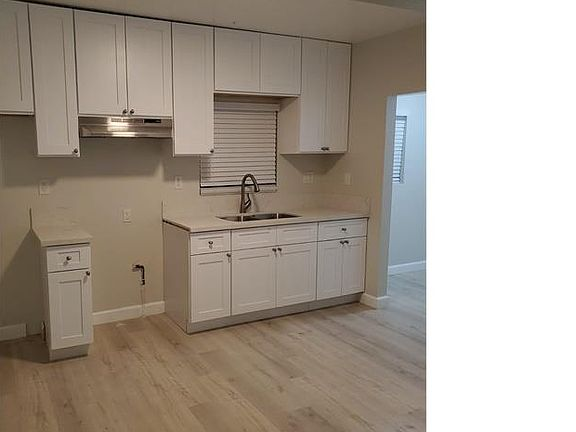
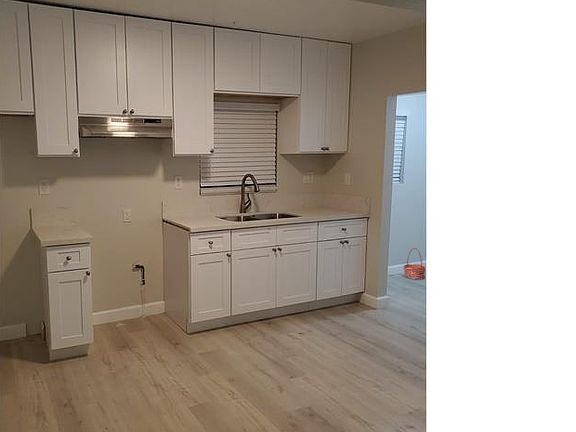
+ basket [402,247,426,280]
